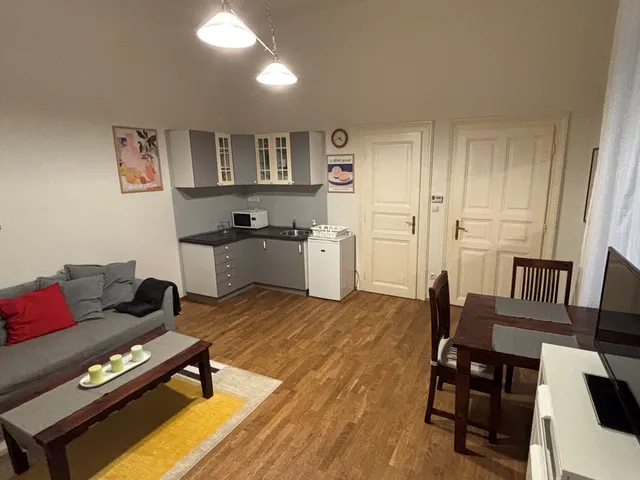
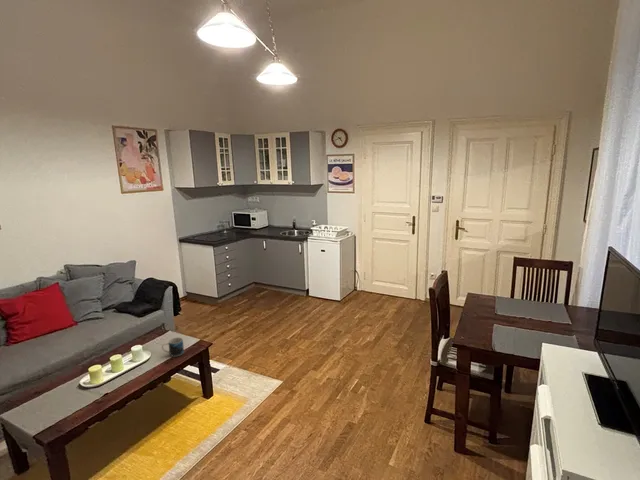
+ mug [161,337,185,357]
